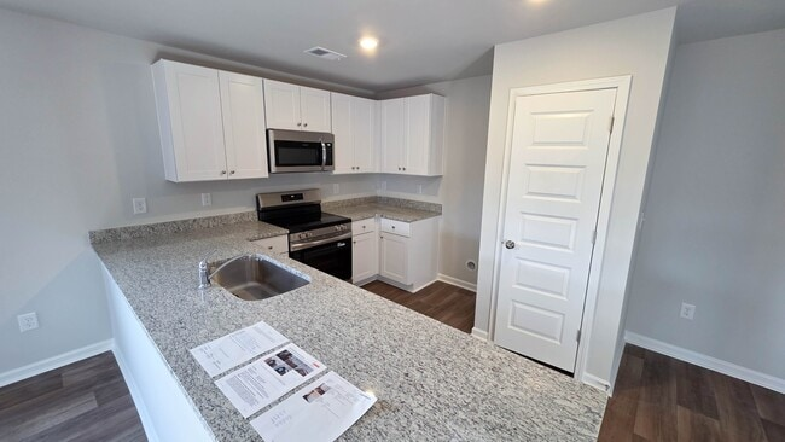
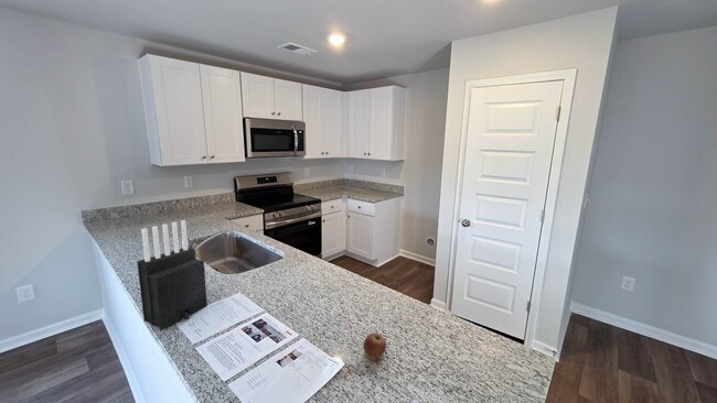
+ fruit [363,333,387,361]
+ knife block [136,219,208,330]
